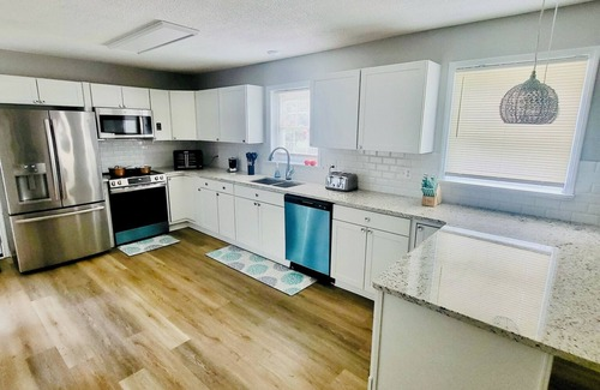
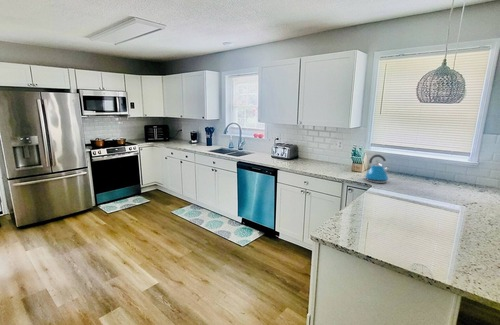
+ kettle [363,154,391,184]
